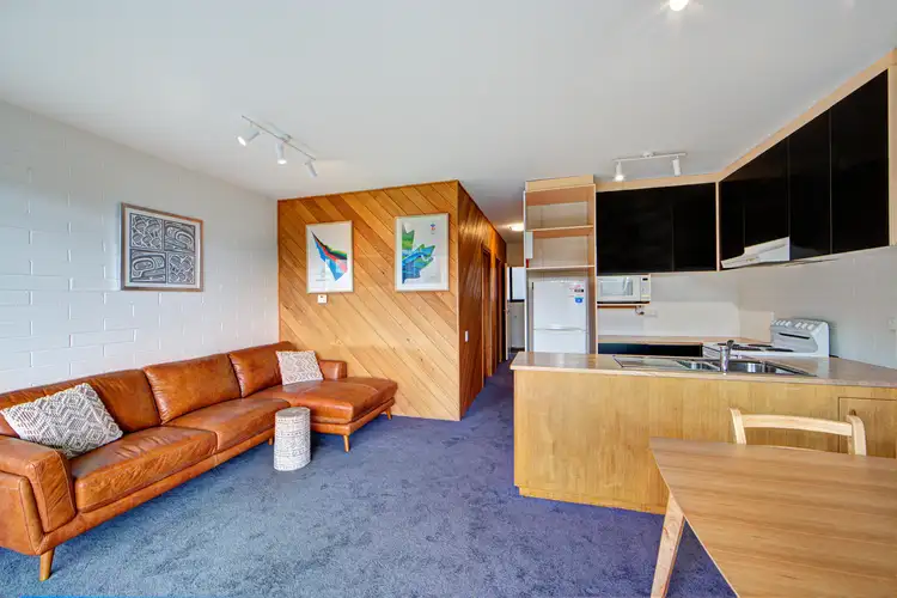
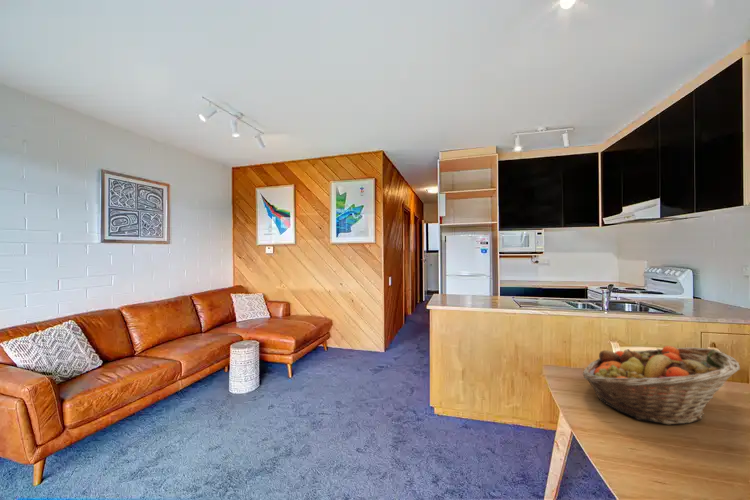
+ fruit basket [581,345,741,426]
